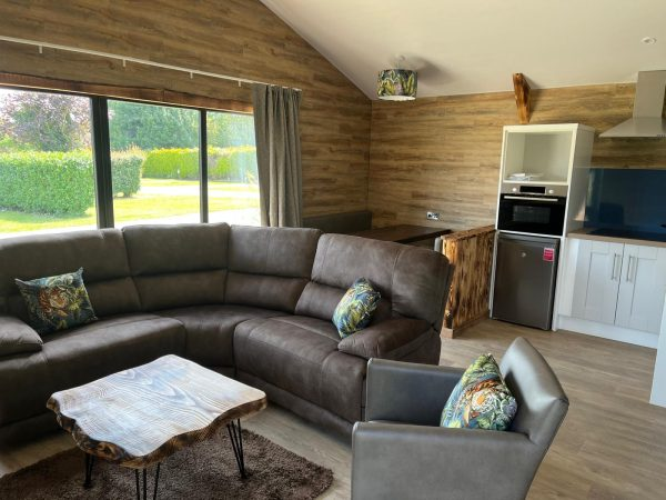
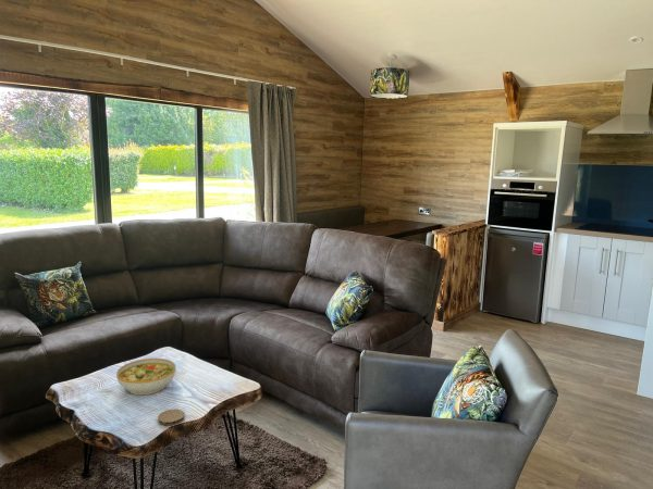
+ coaster [157,408,185,426]
+ bowl [115,358,177,396]
